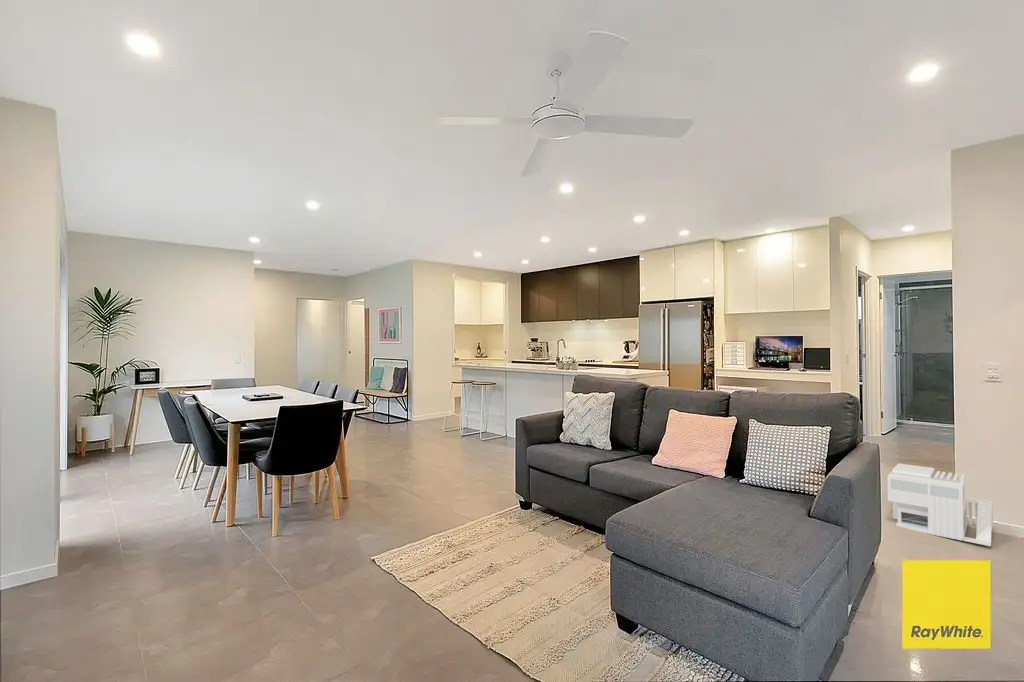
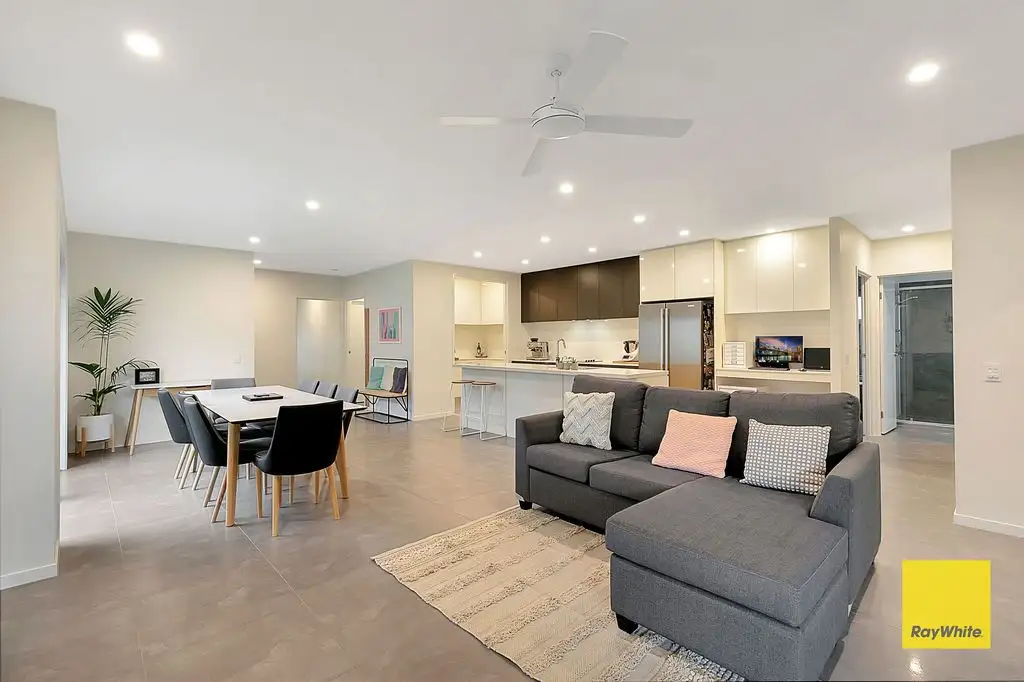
- architectural model [887,462,994,547]
